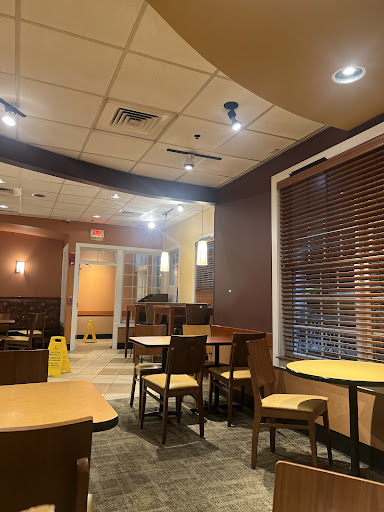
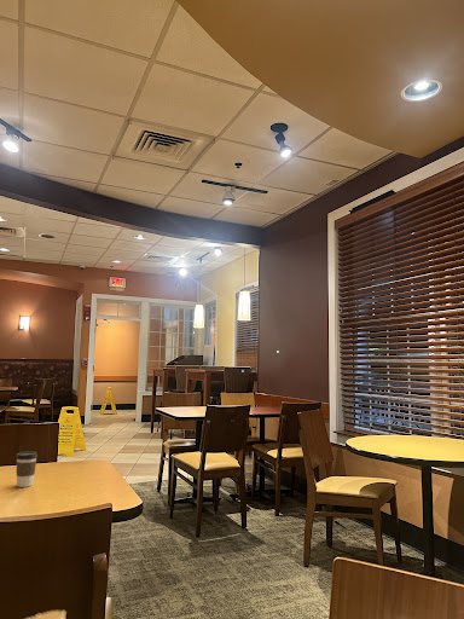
+ coffee cup [14,450,39,488]
